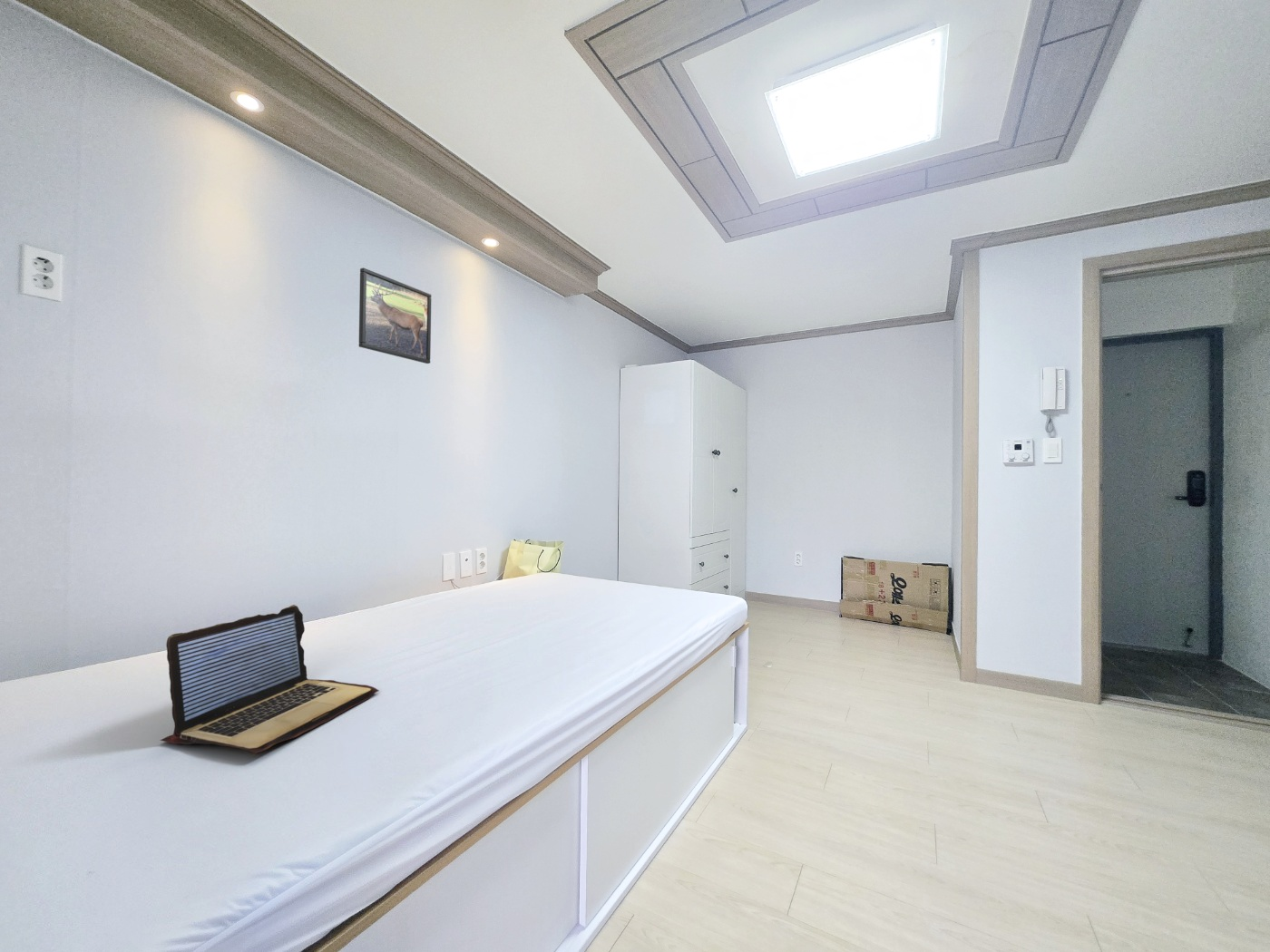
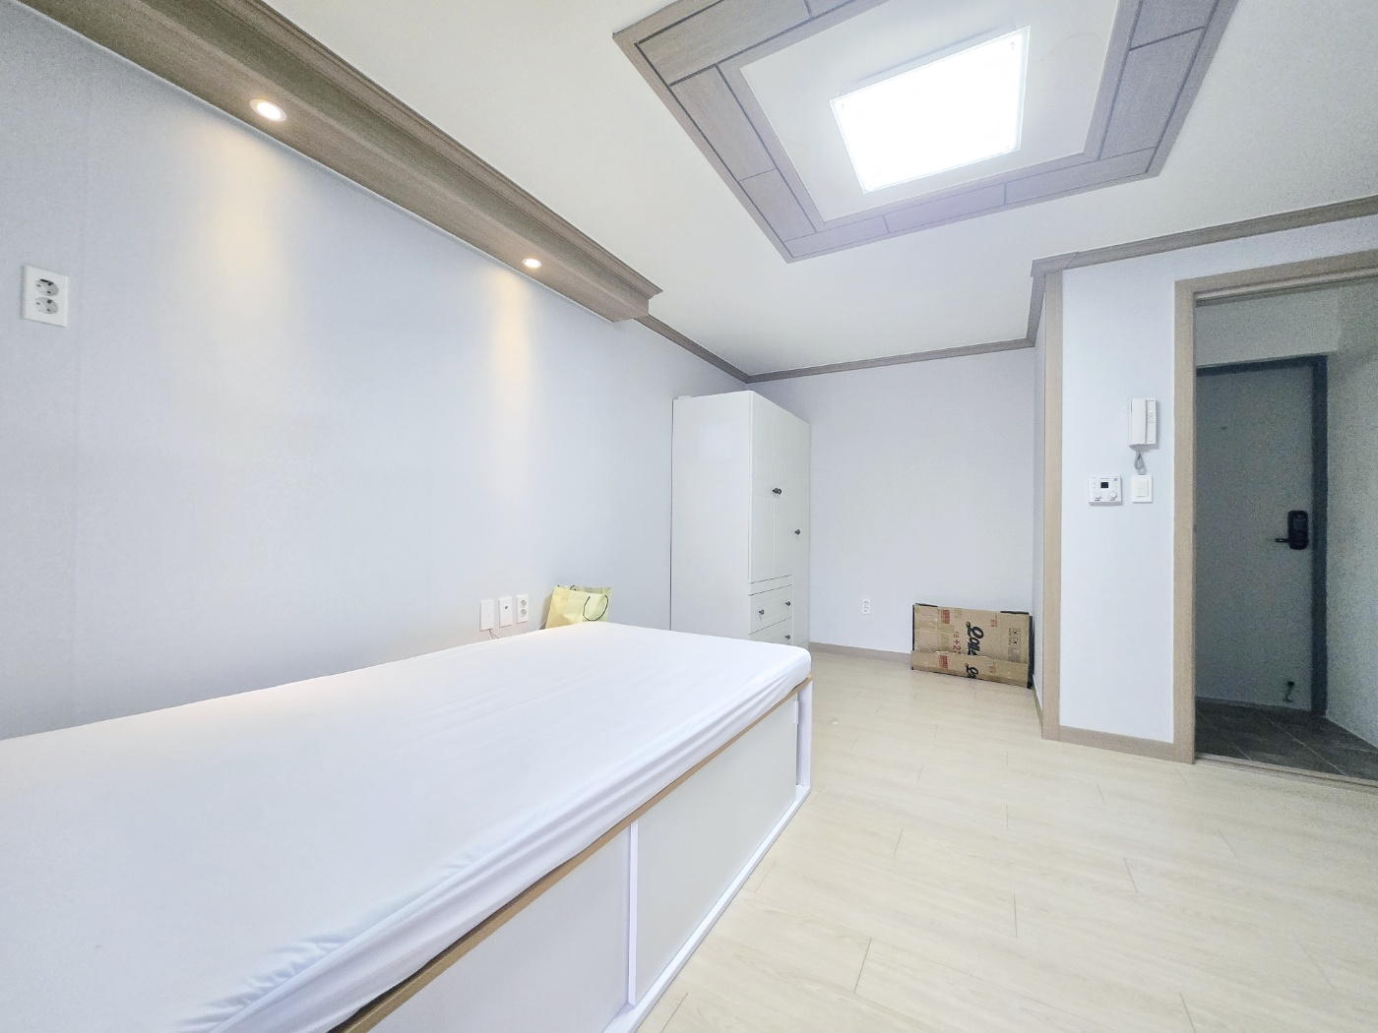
- laptop [159,604,380,755]
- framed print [358,267,432,364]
